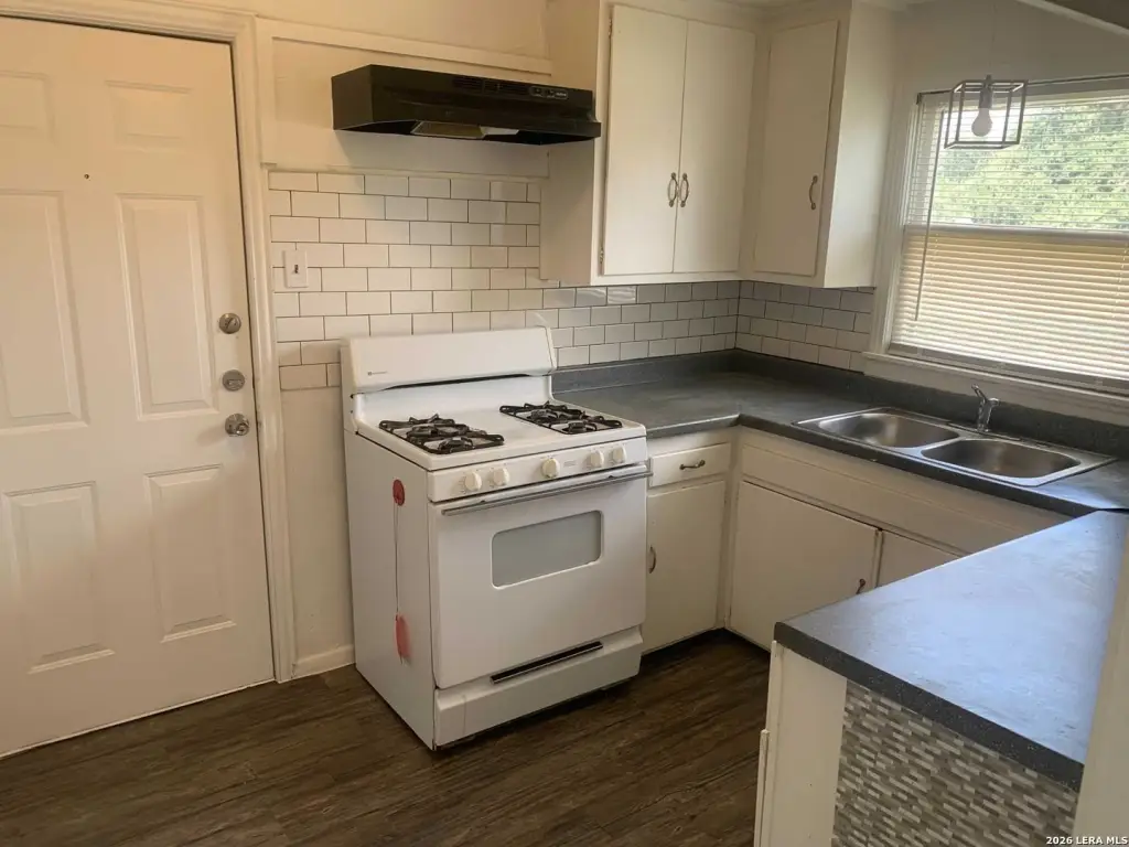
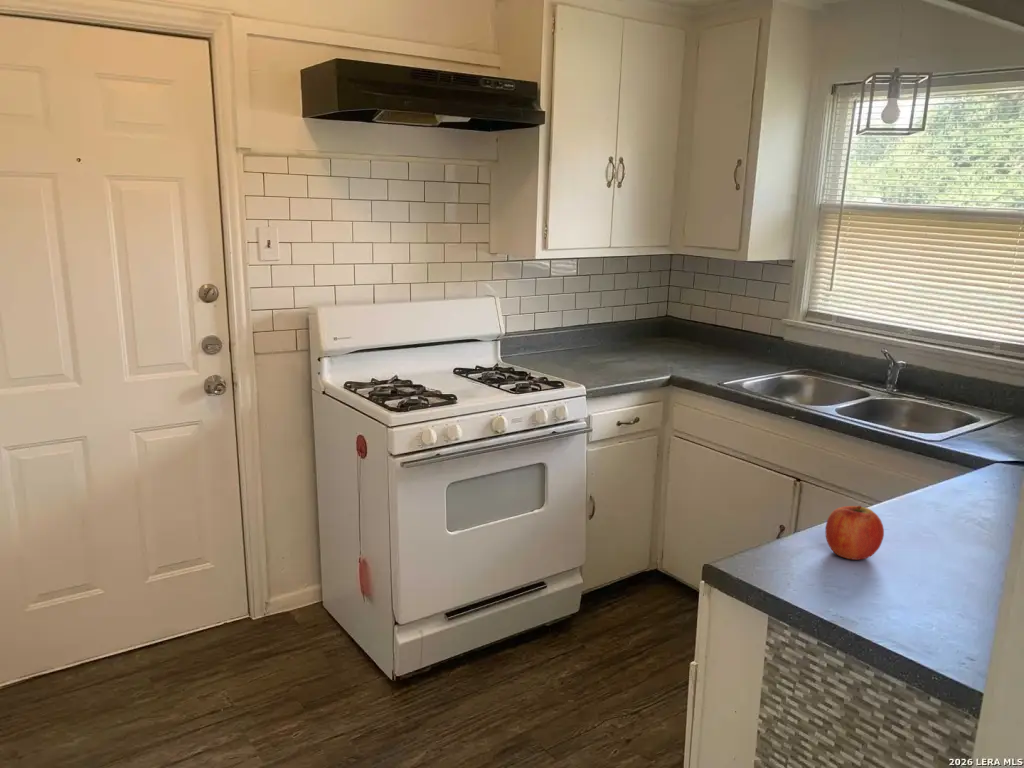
+ fruit [824,505,885,561]
